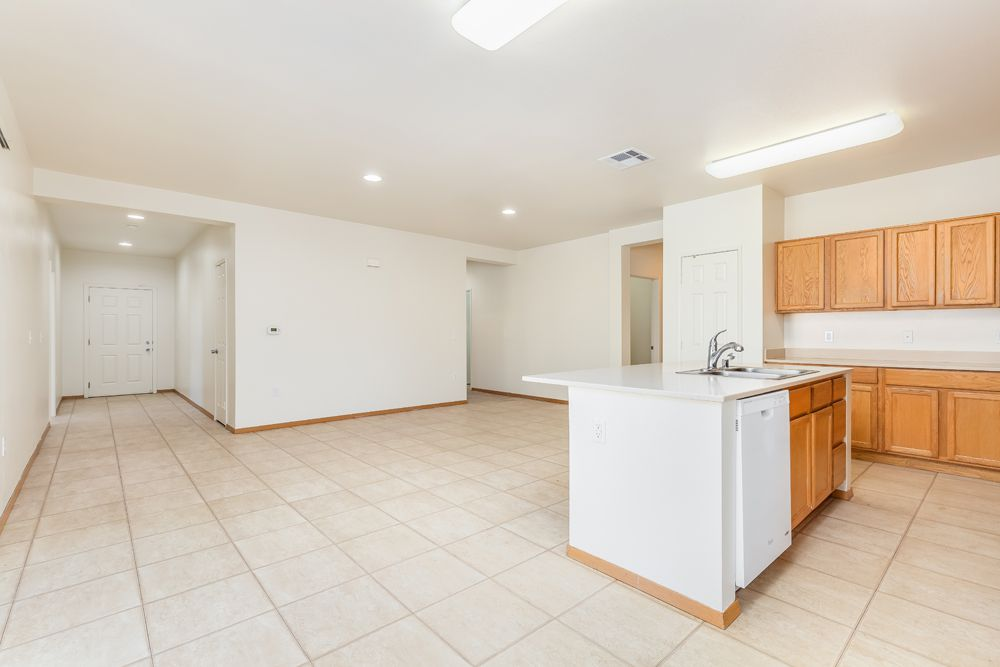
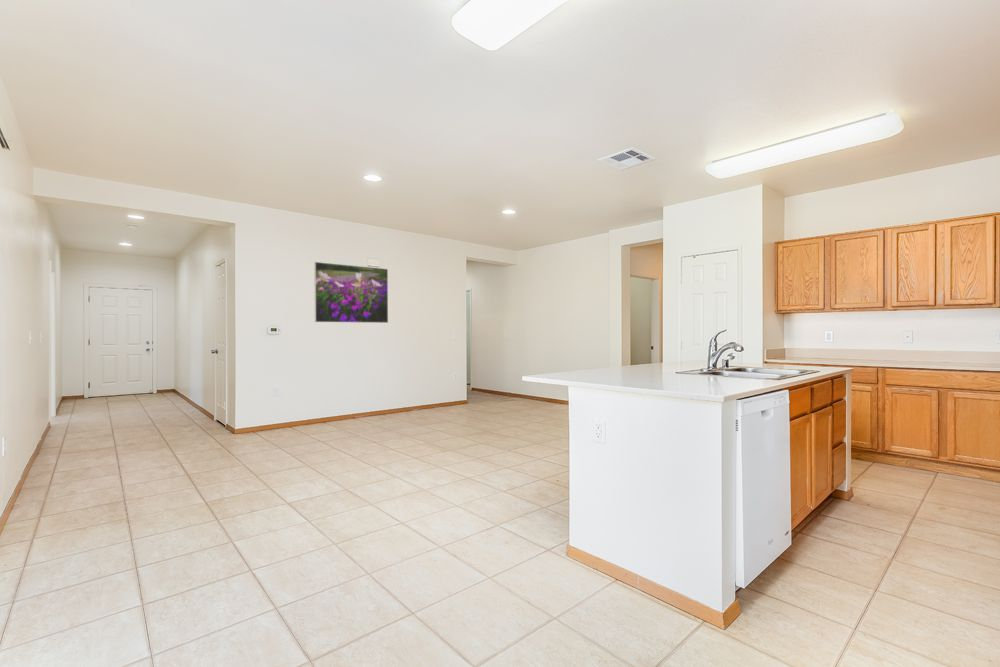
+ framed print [313,261,389,324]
